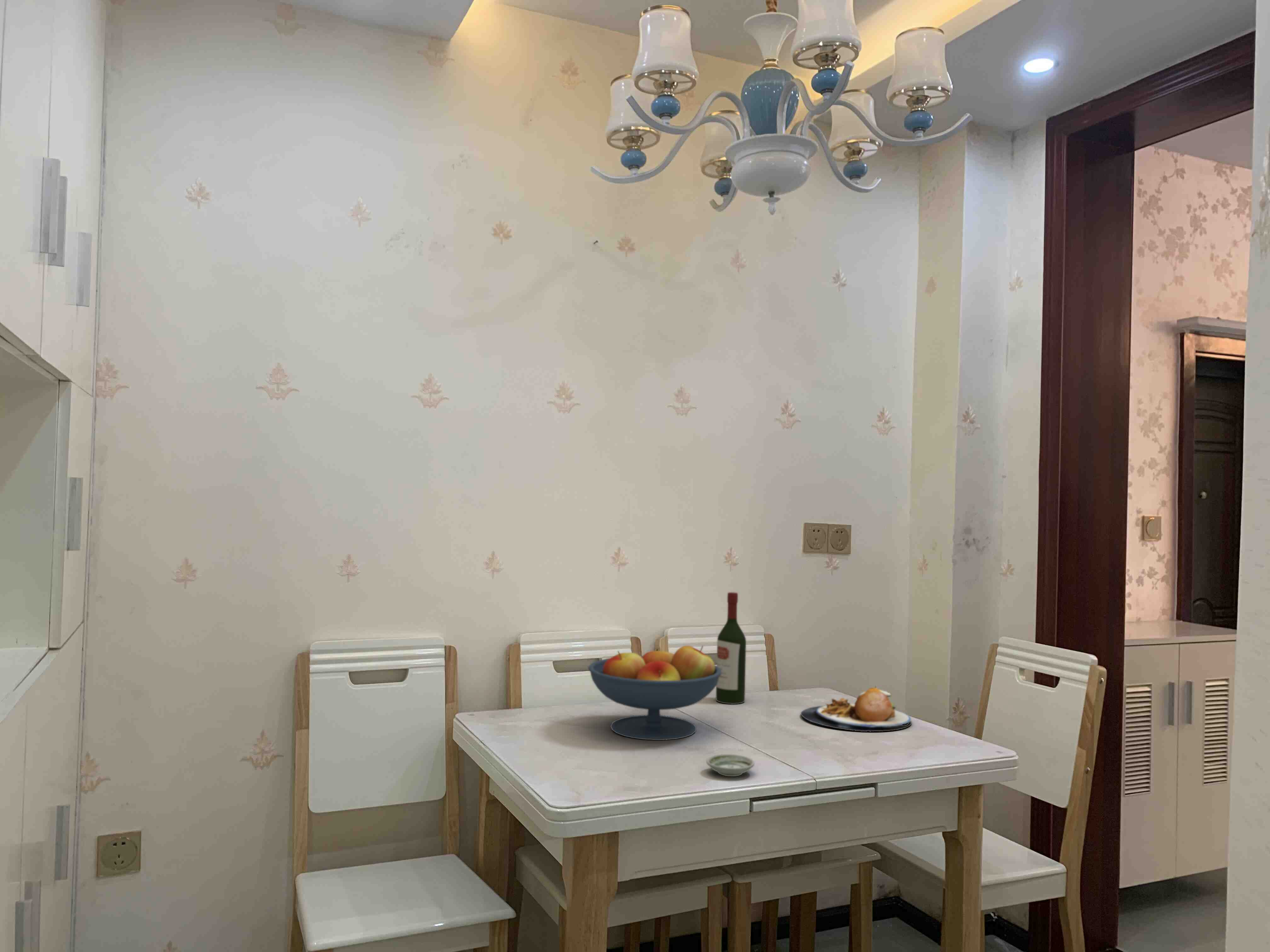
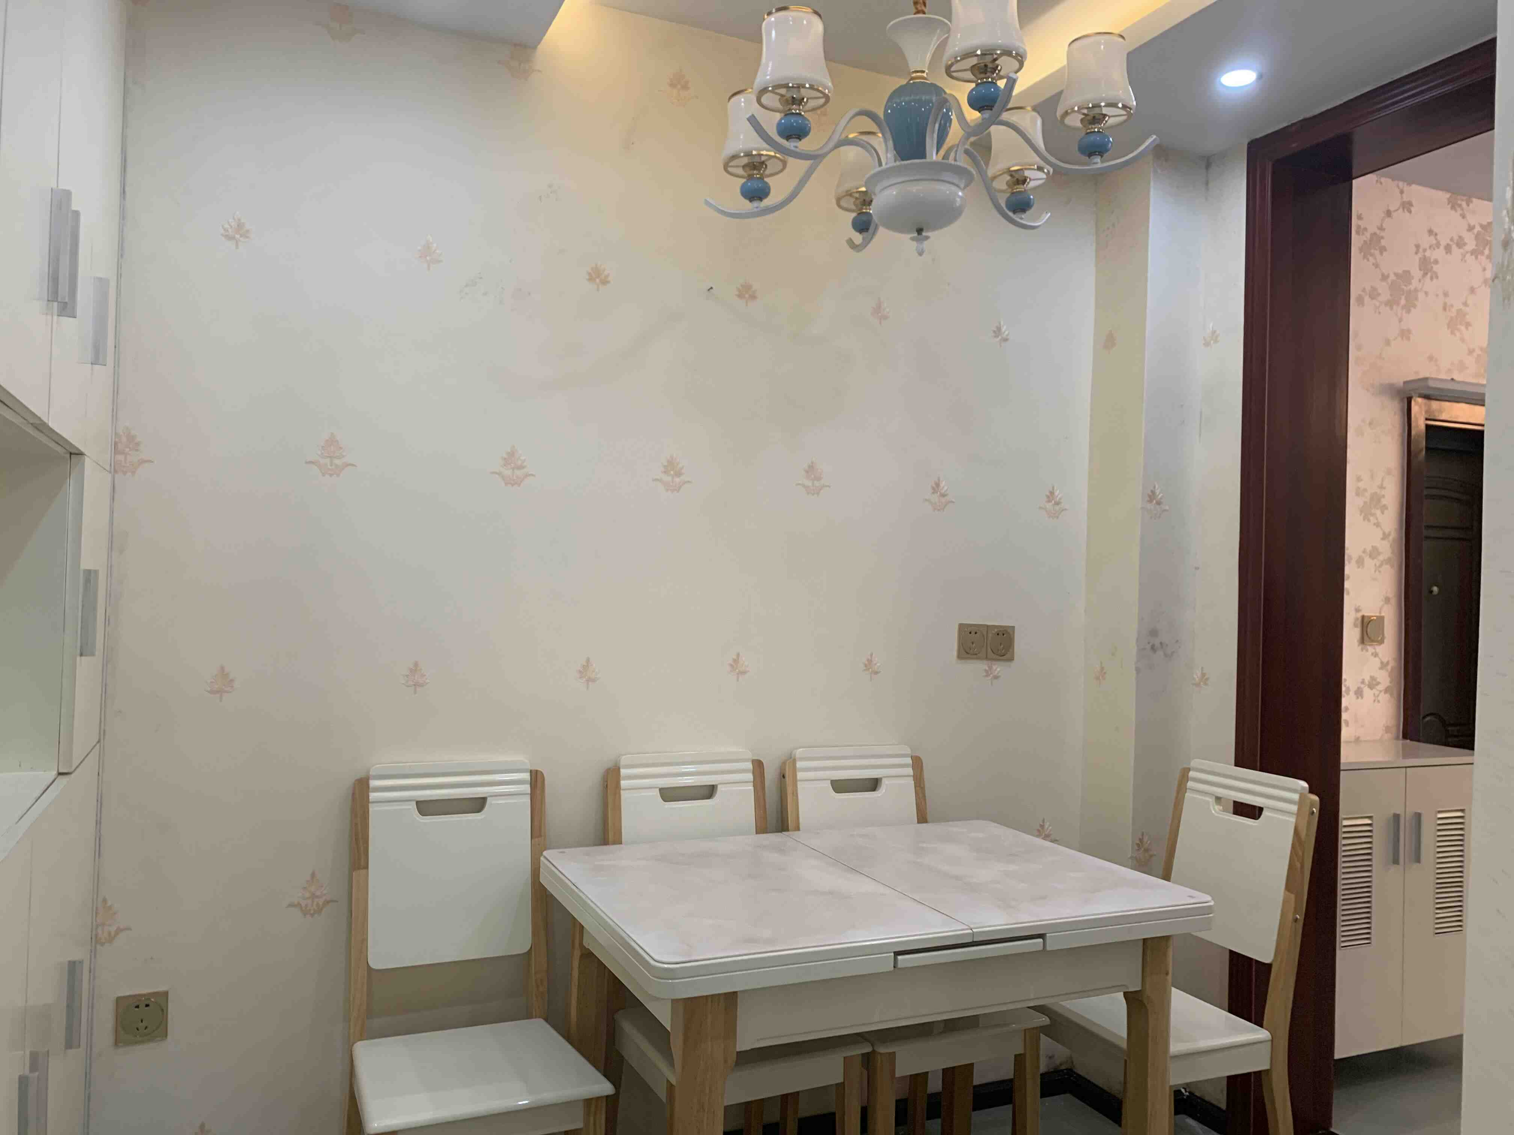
- fruit bowl [588,645,721,740]
- saucer [706,754,755,777]
- plate [800,687,912,733]
- wine bottle [716,592,747,705]
